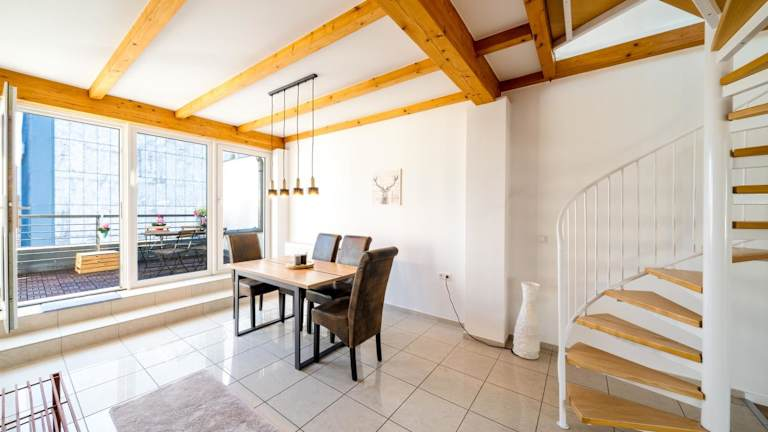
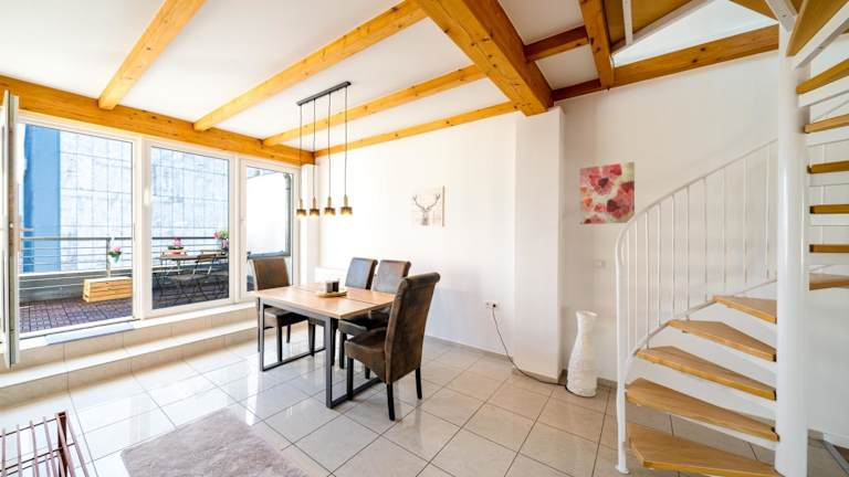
+ wall art [579,161,636,225]
